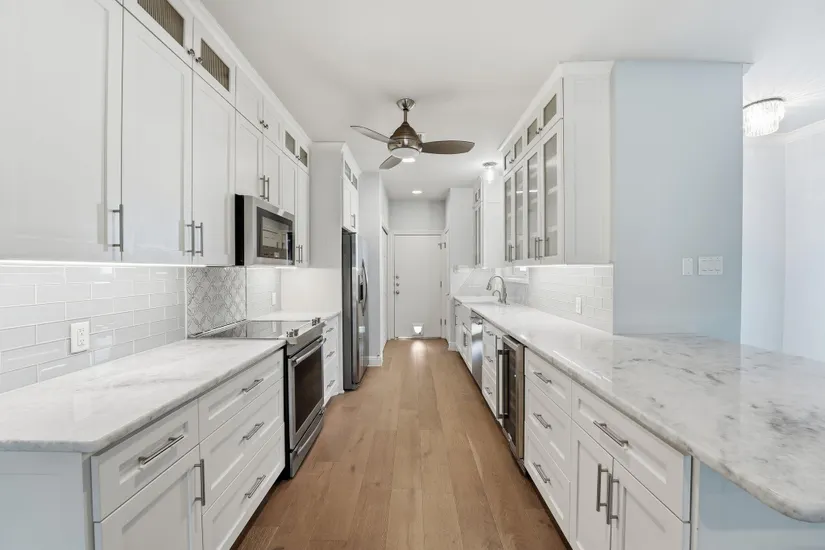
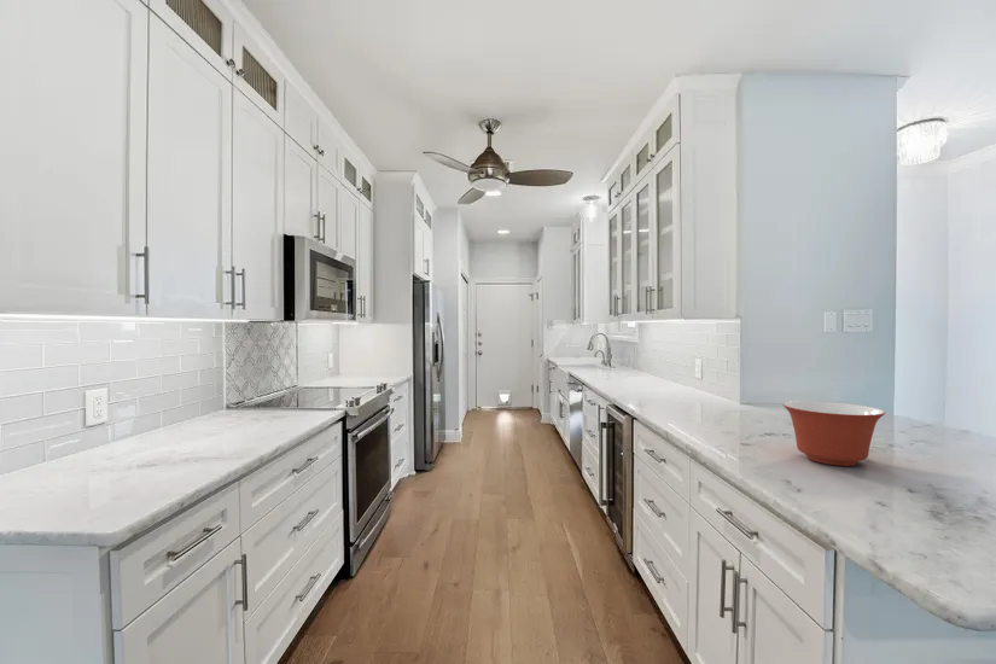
+ mixing bowl [782,400,886,467]
